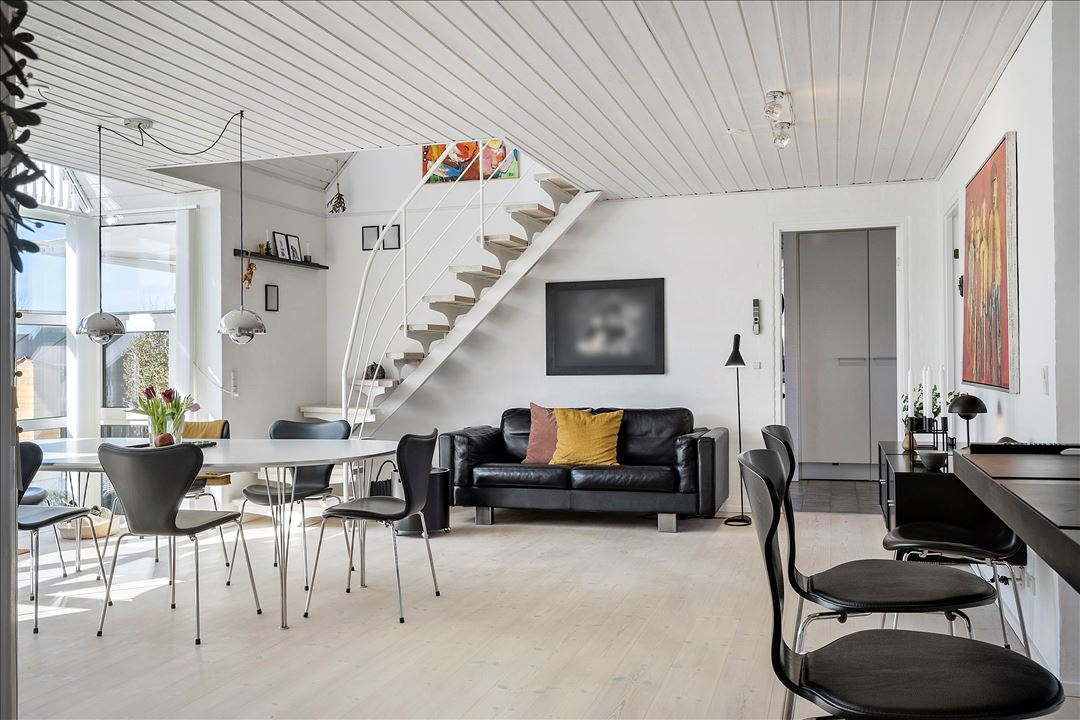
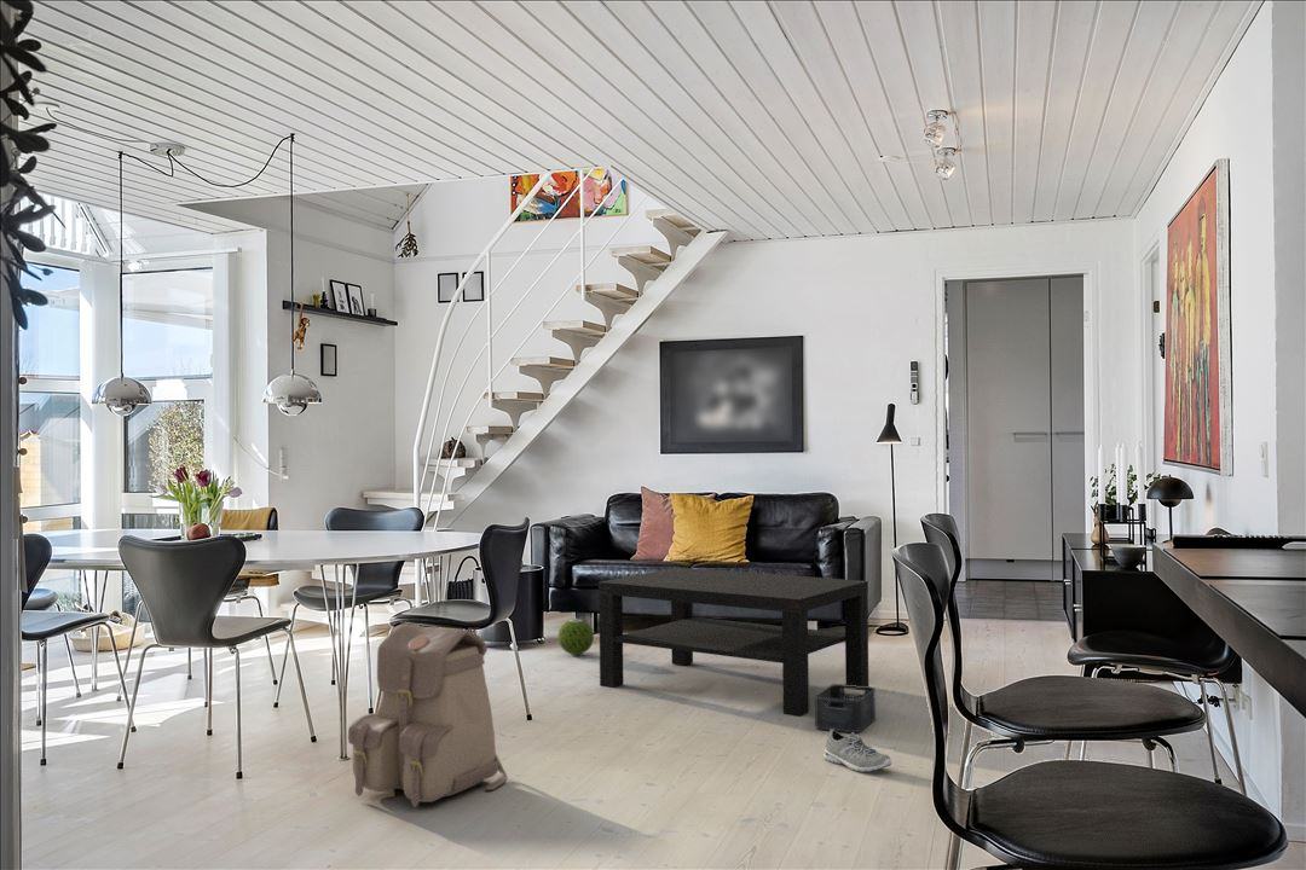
+ decorative ball [557,617,595,656]
+ coffee table [597,567,869,718]
+ backpack [347,622,509,808]
+ storage bin [814,683,877,733]
+ sneaker [822,730,892,773]
